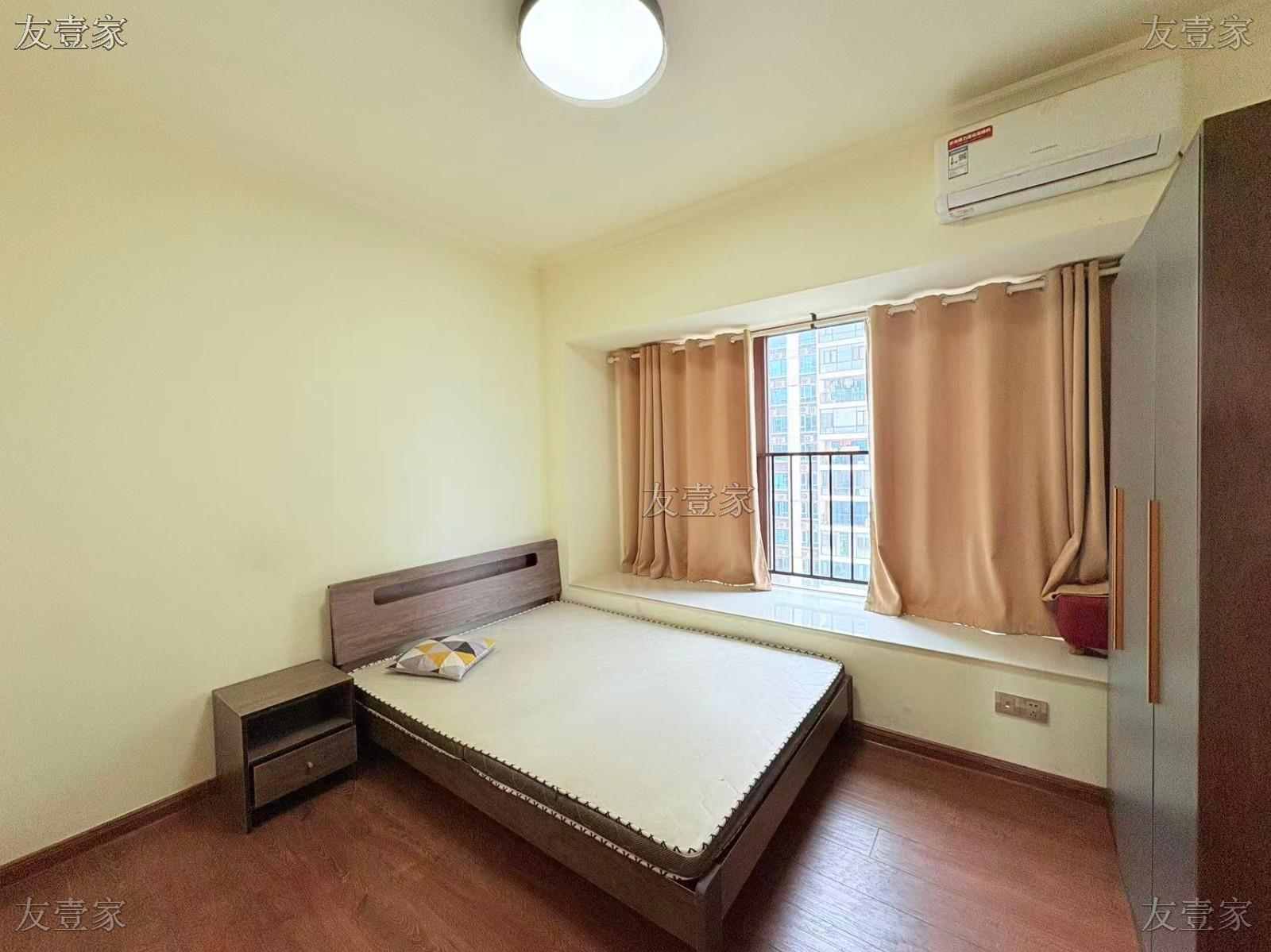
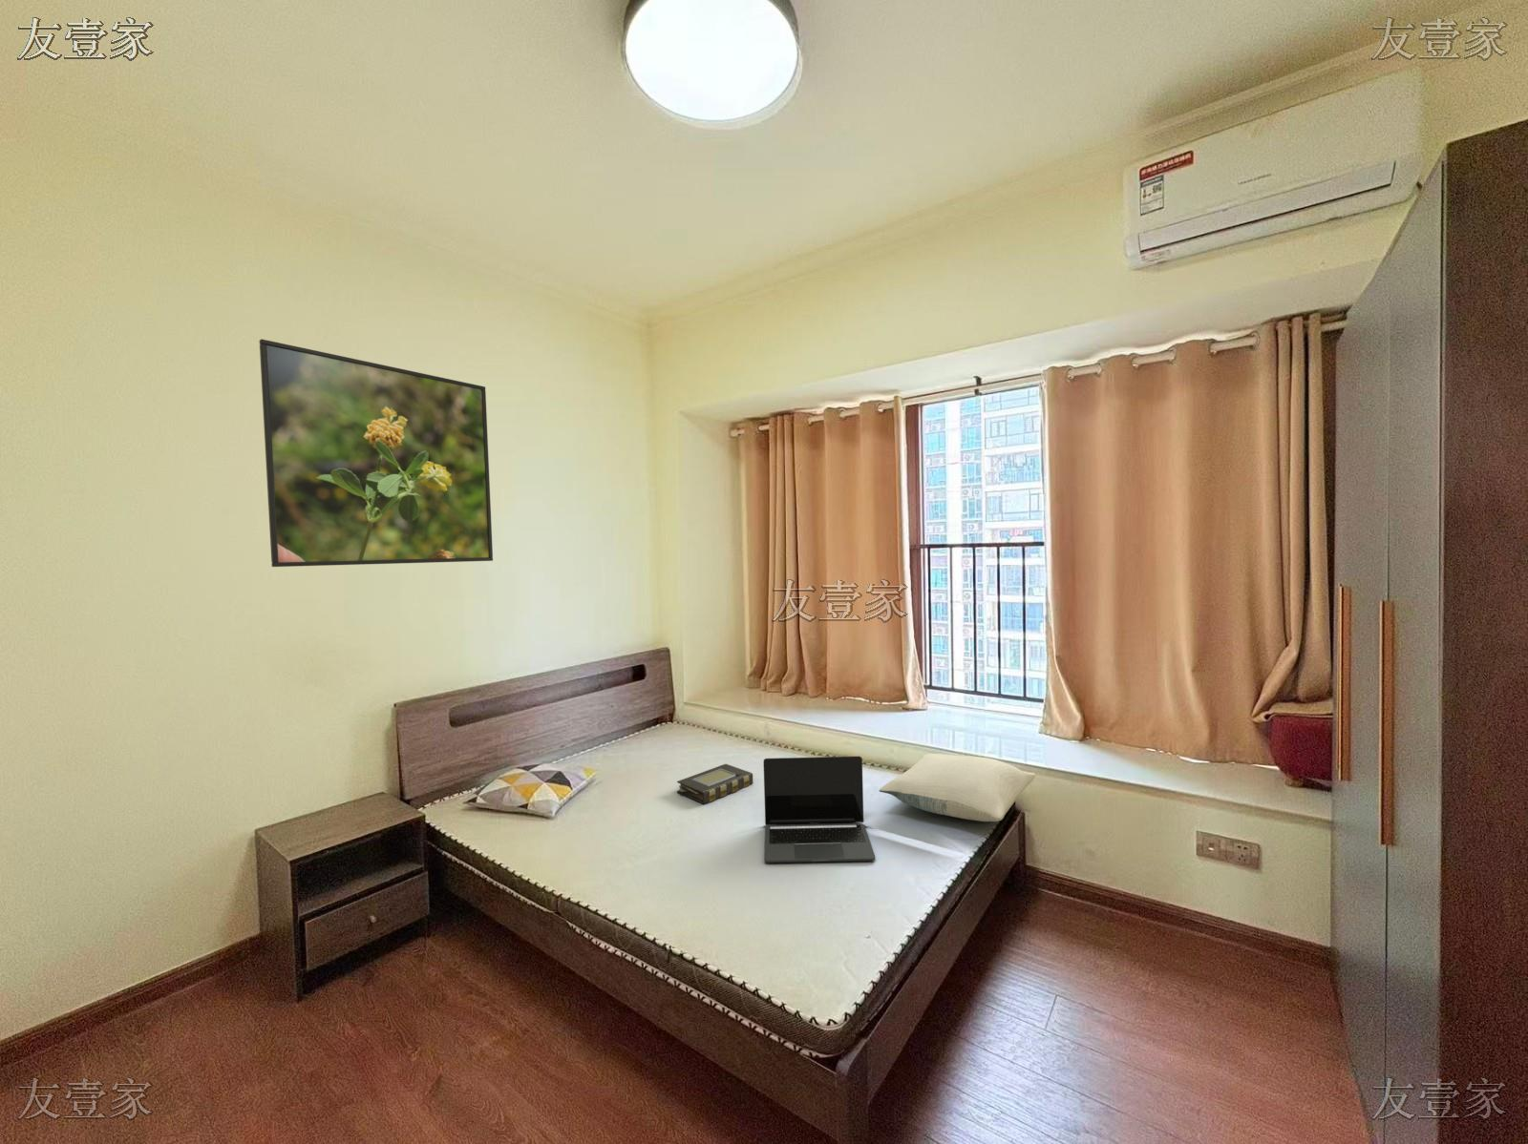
+ pillow [879,752,1036,822]
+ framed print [258,339,494,567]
+ laptop [762,756,875,864]
+ book [676,763,754,805]
